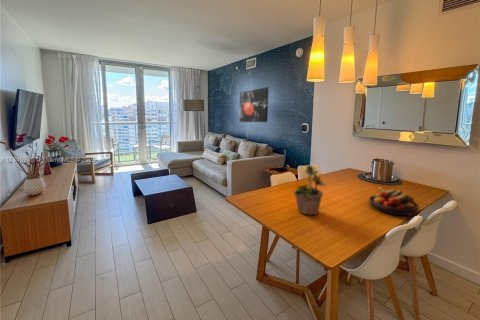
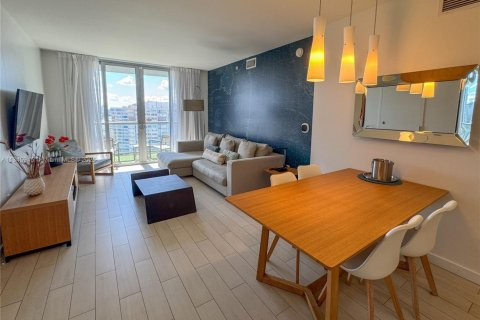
- fruit bowl [368,186,420,217]
- wall art [239,86,269,123]
- potted plant [293,162,327,216]
